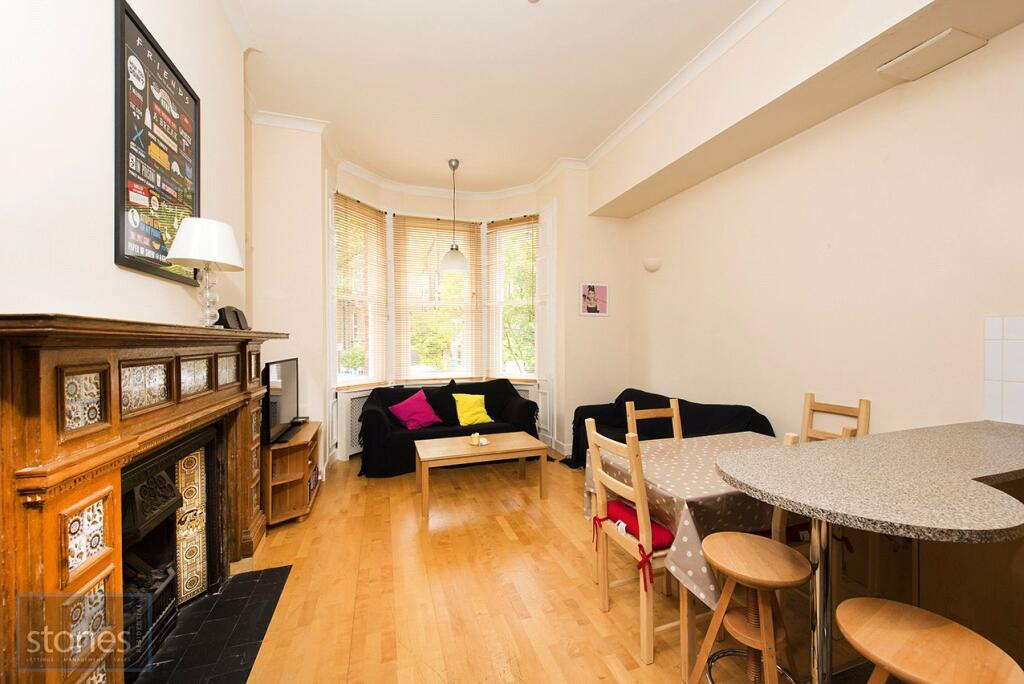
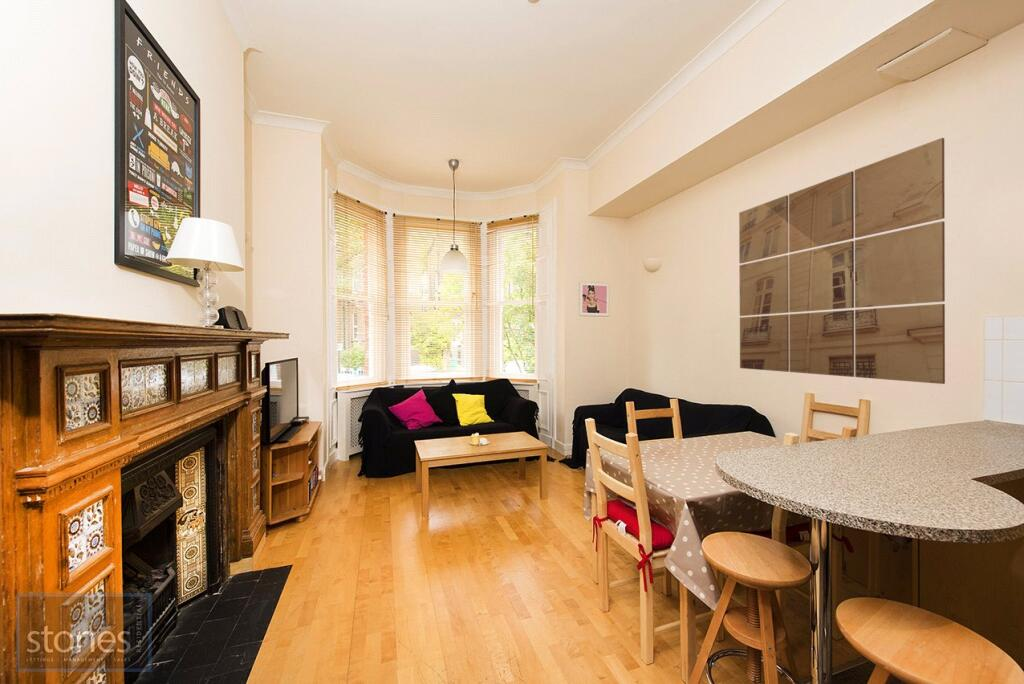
+ wall art [738,137,946,385]
